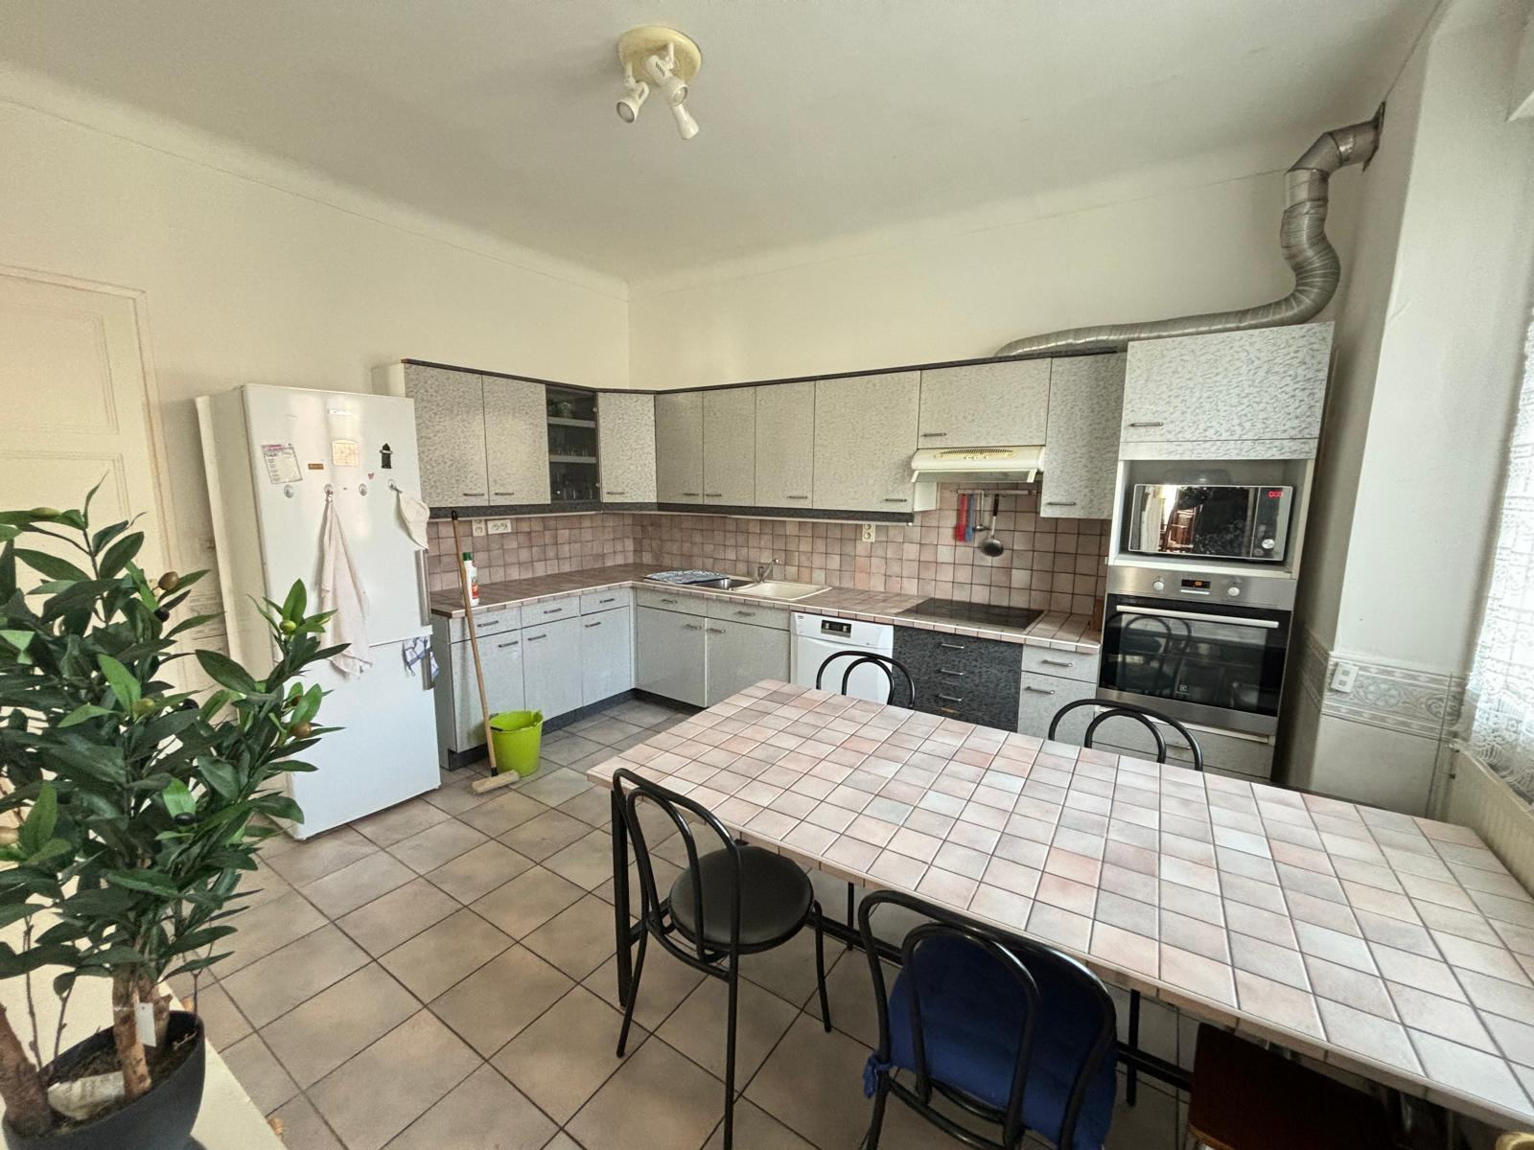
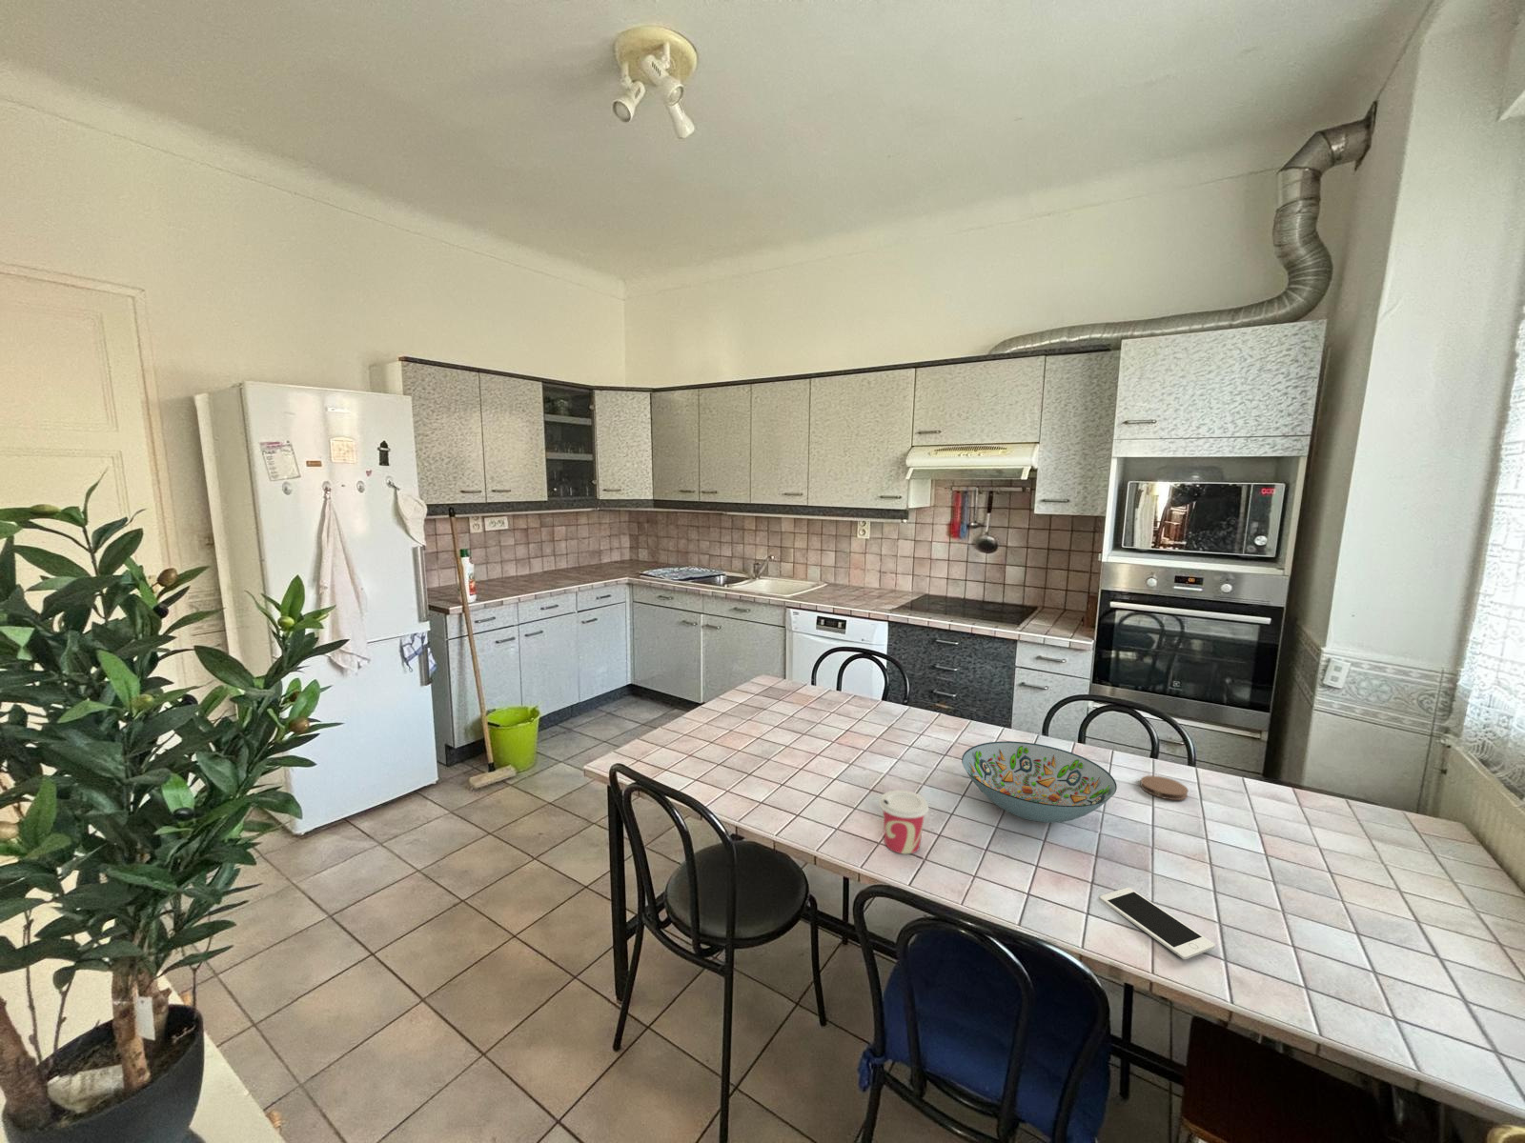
+ coaster [1140,774,1190,801]
+ cup [879,789,929,855]
+ cell phone [1099,887,1216,961]
+ decorative bowl [961,740,1118,824]
